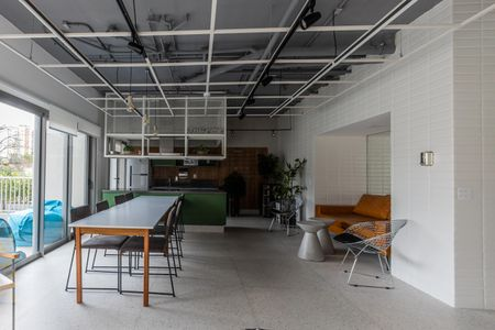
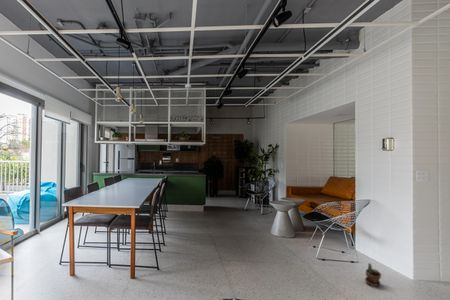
+ potted plant [364,262,382,287]
